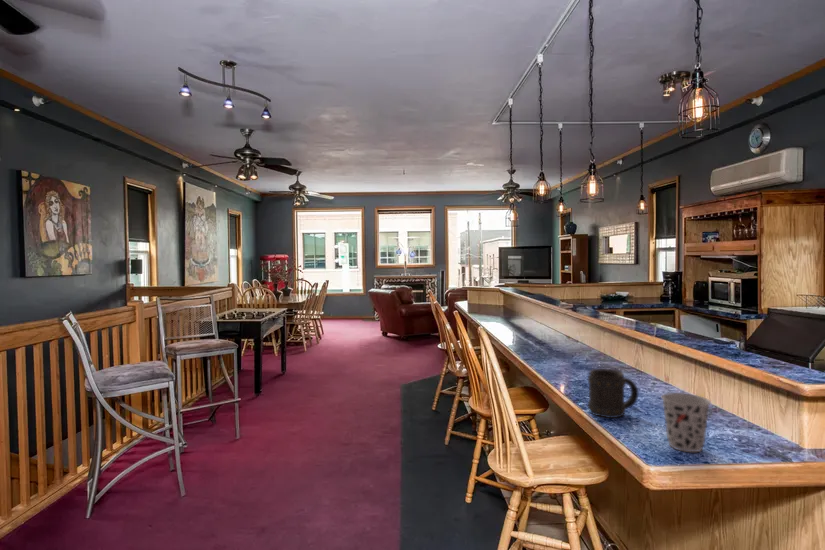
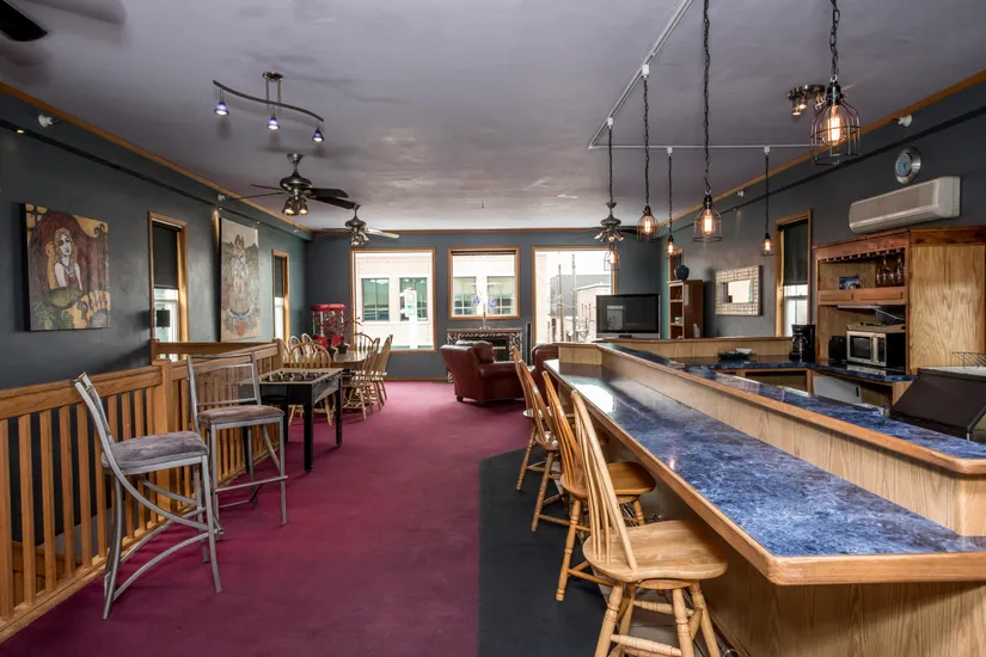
- beer mug [587,368,639,419]
- cup [661,392,712,453]
